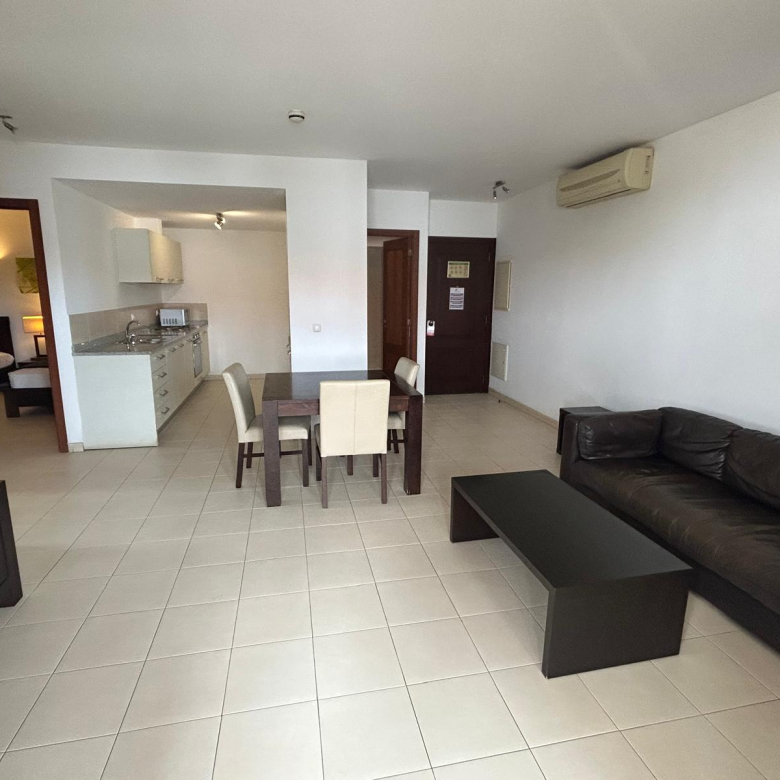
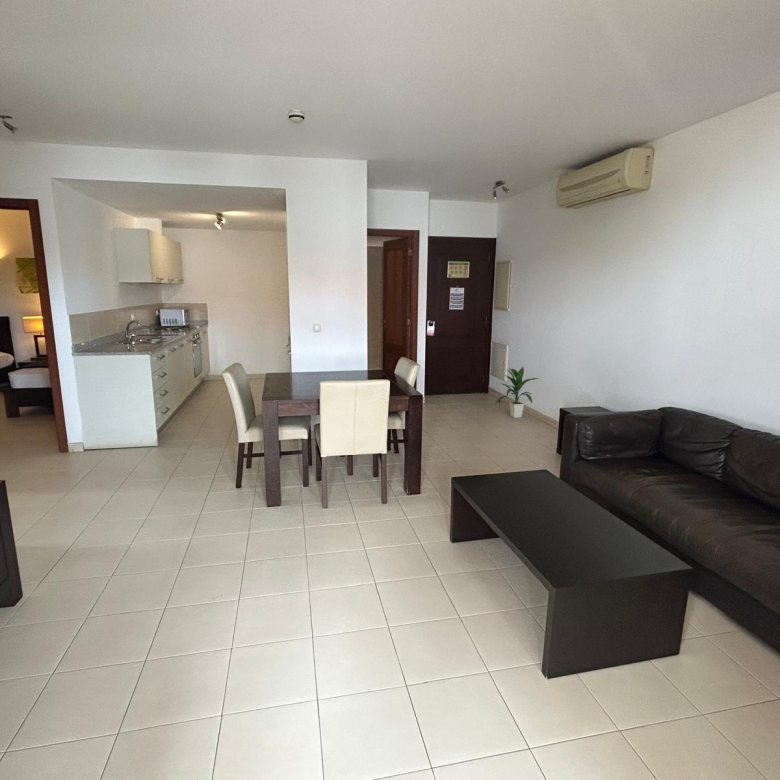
+ indoor plant [494,366,540,419]
